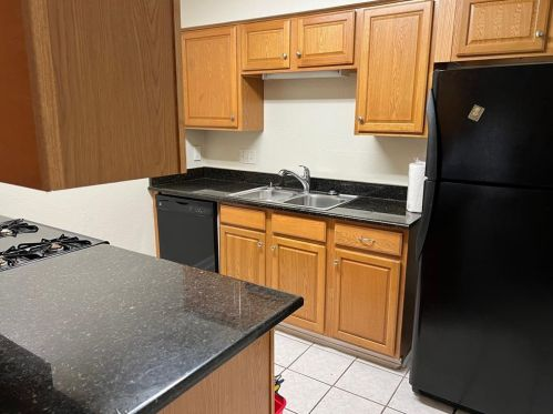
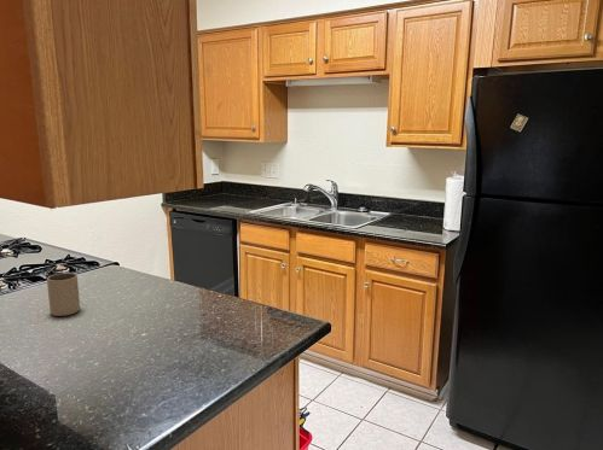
+ mug [46,271,81,317]
